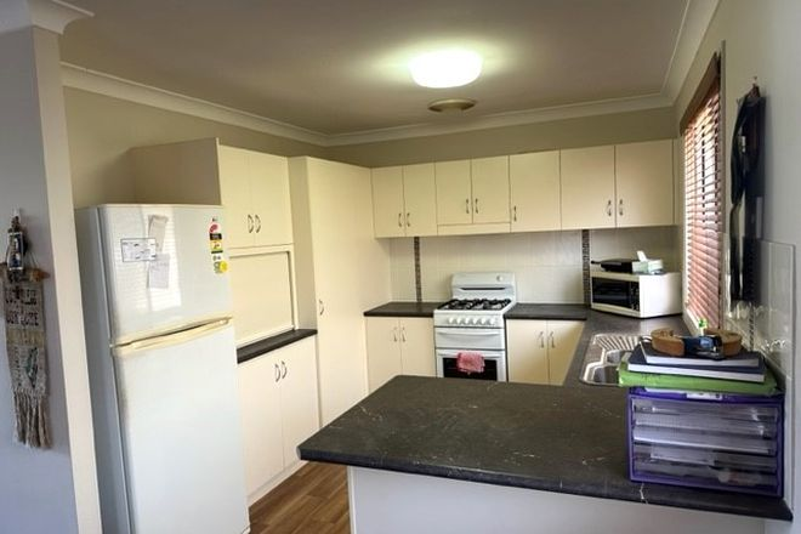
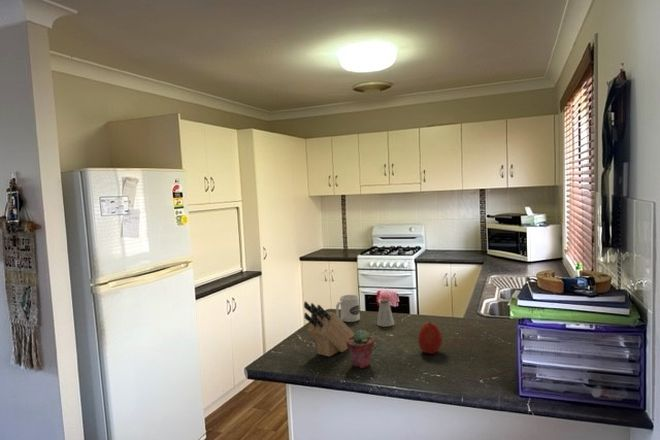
+ knife block [303,301,355,358]
+ saltshaker [376,299,395,328]
+ mug [335,294,361,323]
+ apple [417,322,444,355]
+ potted succulent [346,328,375,369]
